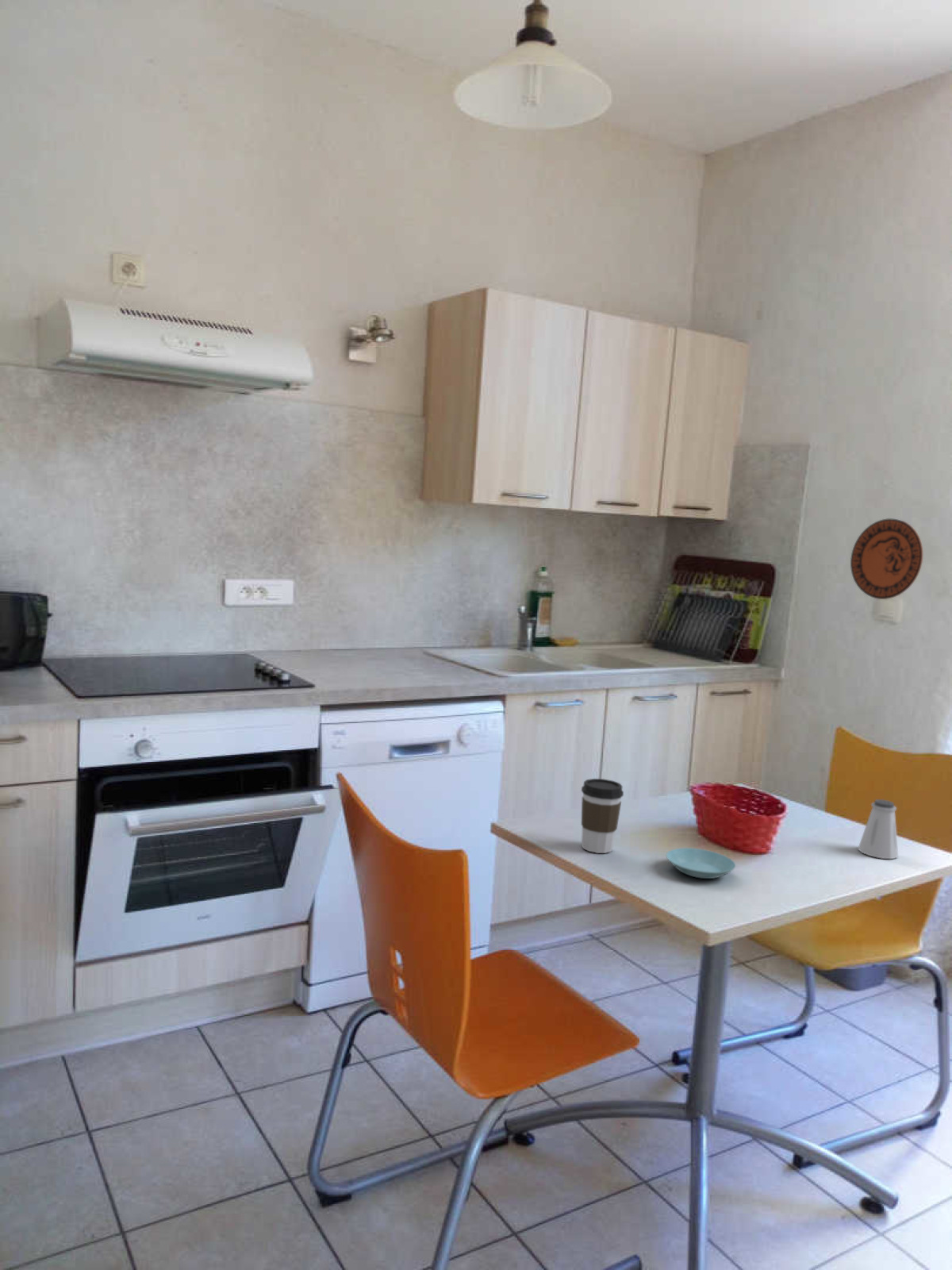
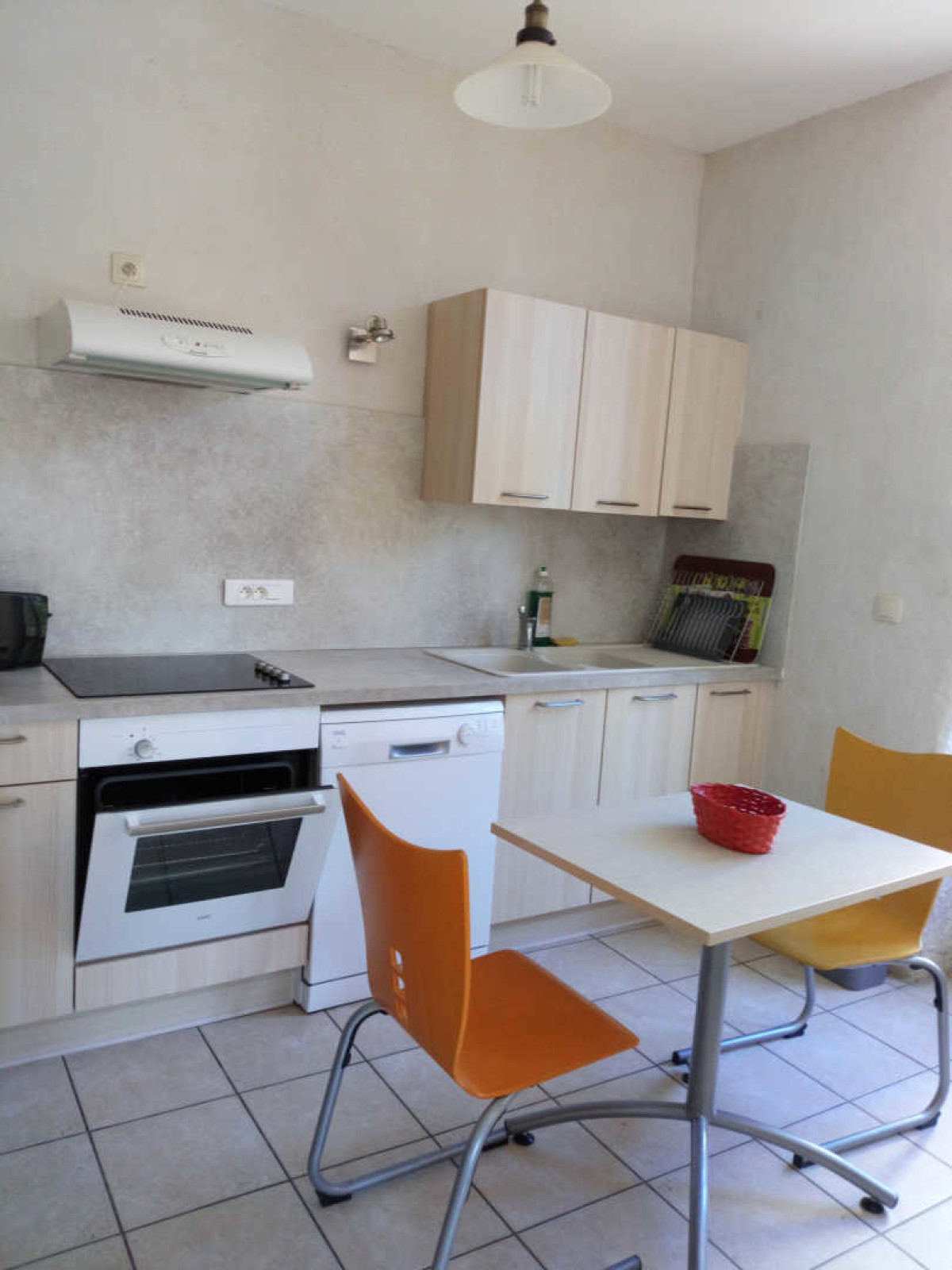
- saucer [666,847,736,879]
- saltshaker [857,799,899,860]
- coffee cup [581,778,624,854]
- decorative plate [850,518,923,600]
